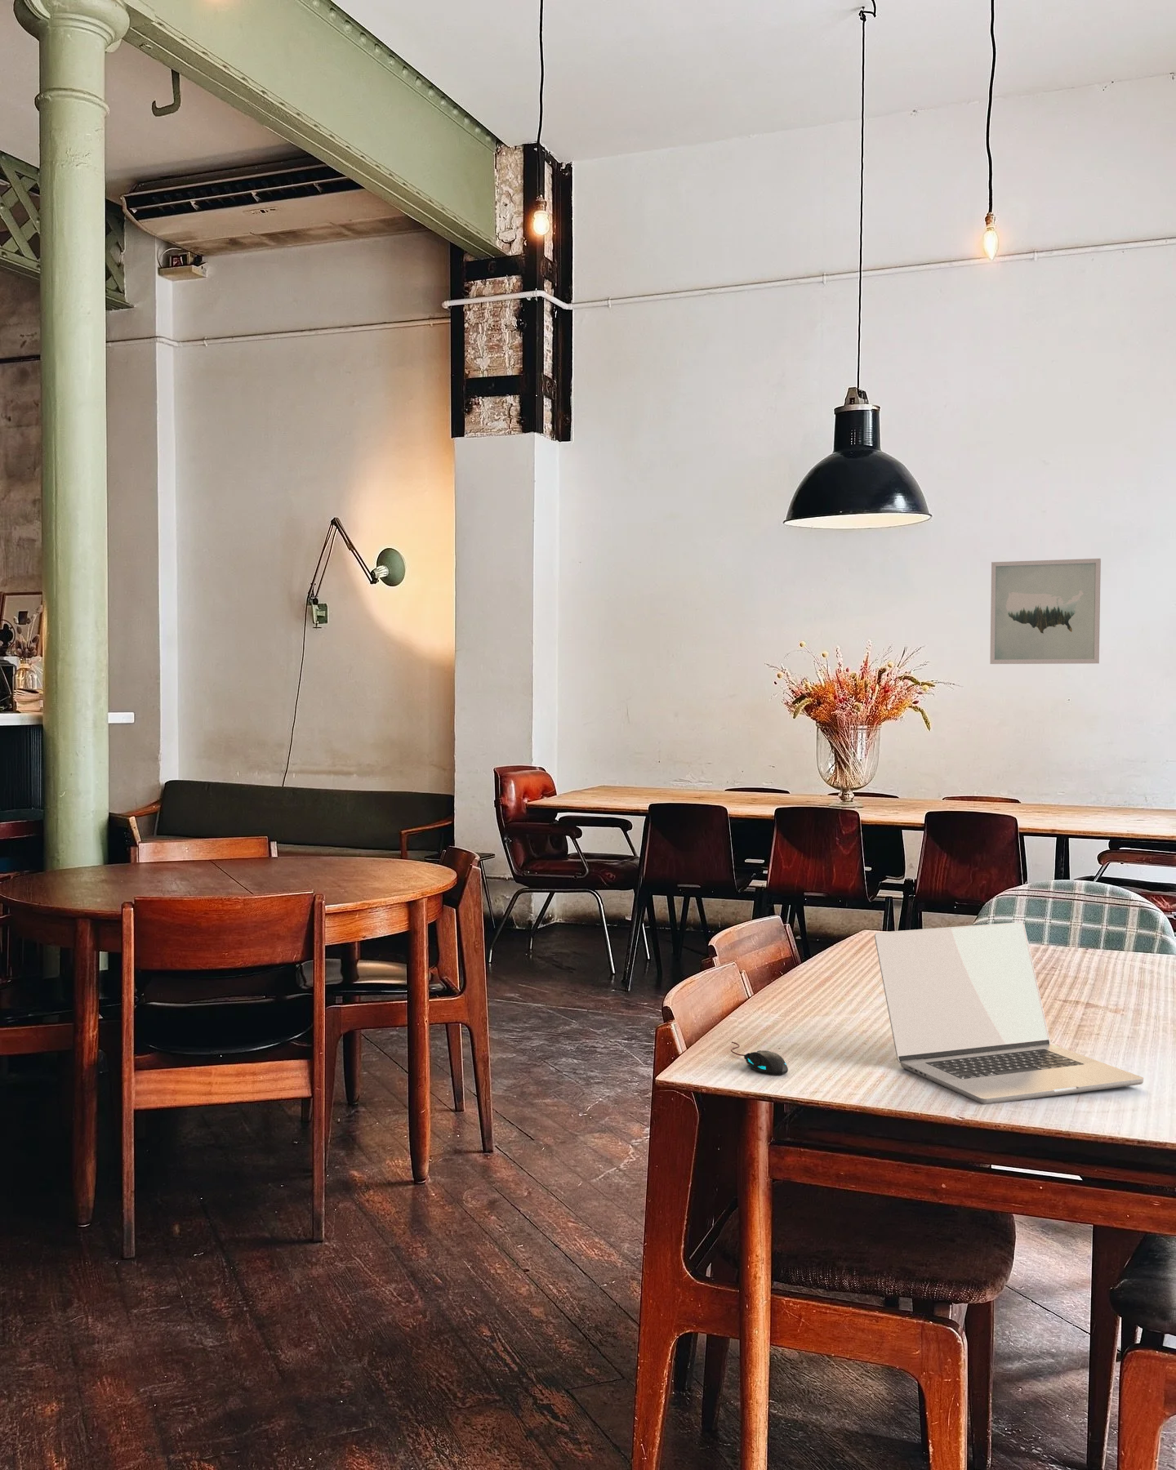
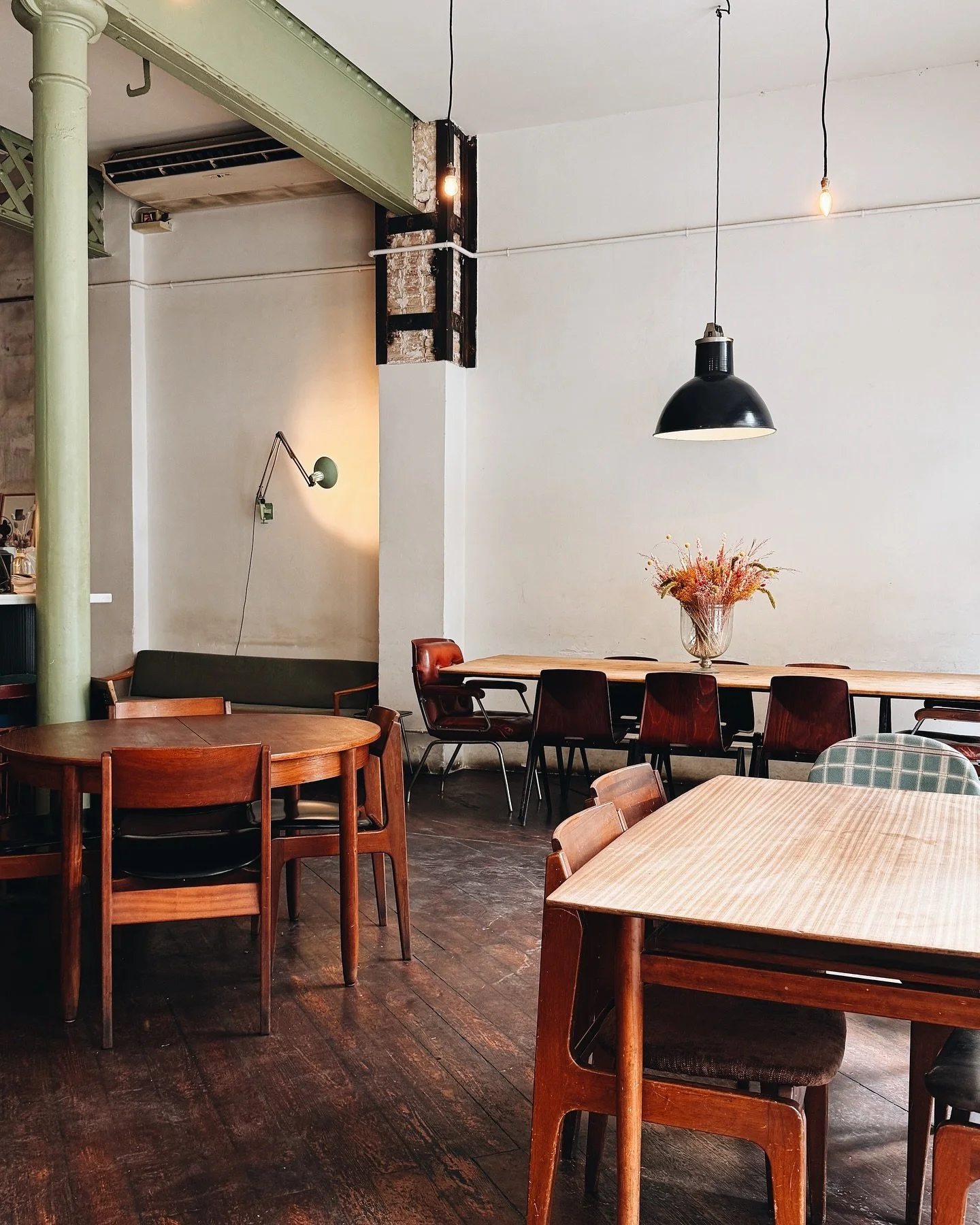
- wall art [989,558,1102,665]
- laptop [874,922,1144,1105]
- mouse [730,1042,788,1075]
